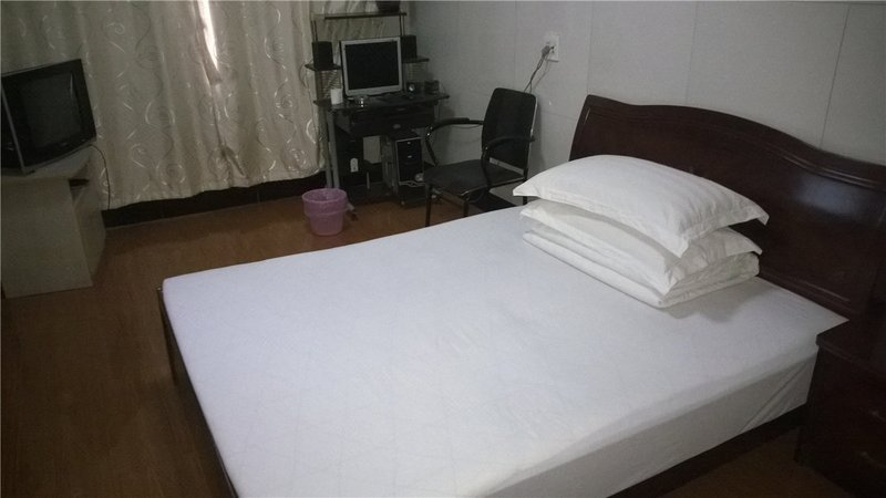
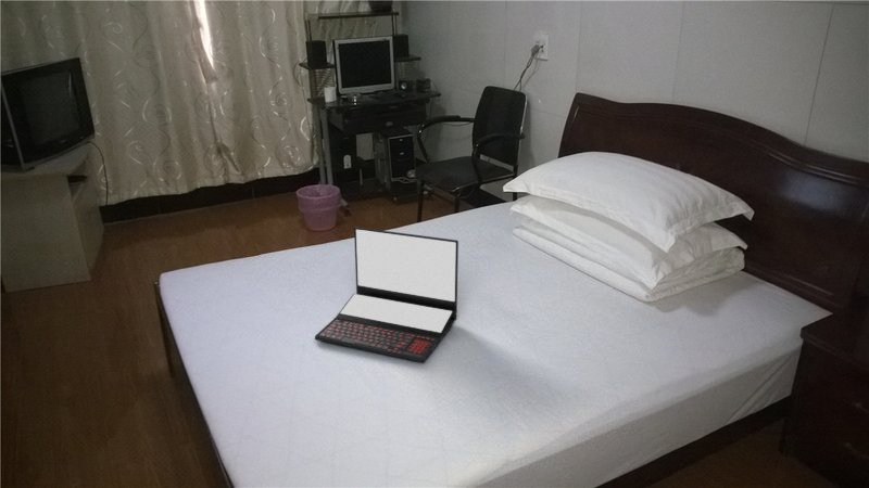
+ laptop [314,226,459,363]
